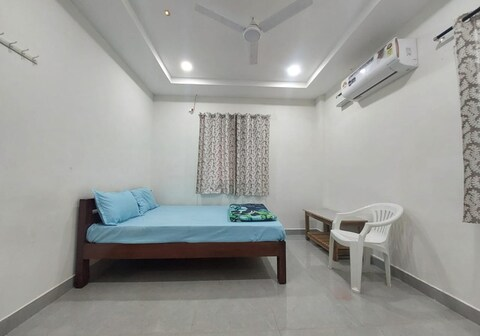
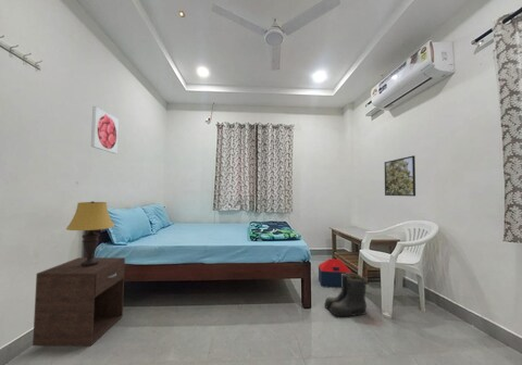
+ nightstand [32,256,126,348]
+ table lamp [65,200,115,266]
+ boots [323,272,368,317]
+ storage box [318,257,352,288]
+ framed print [384,154,417,197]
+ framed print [90,105,120,154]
